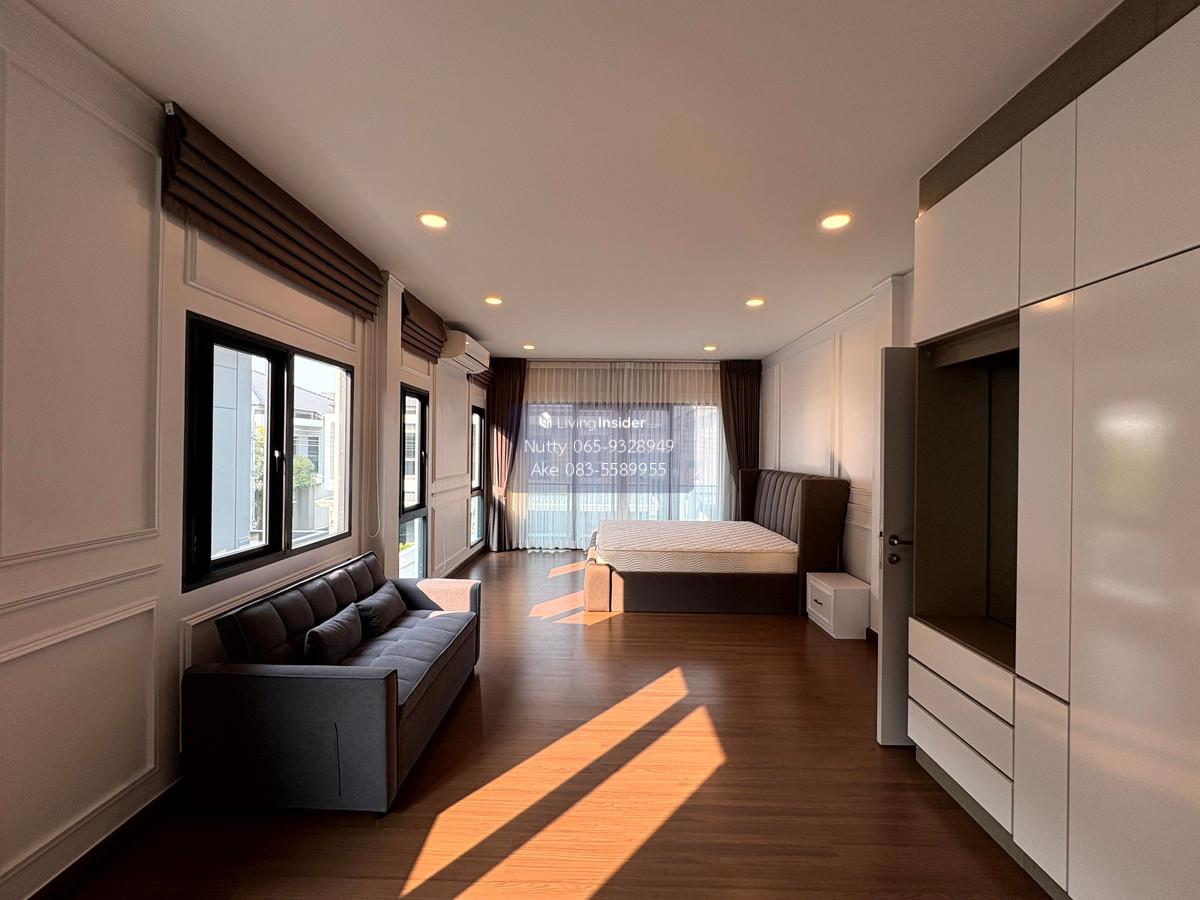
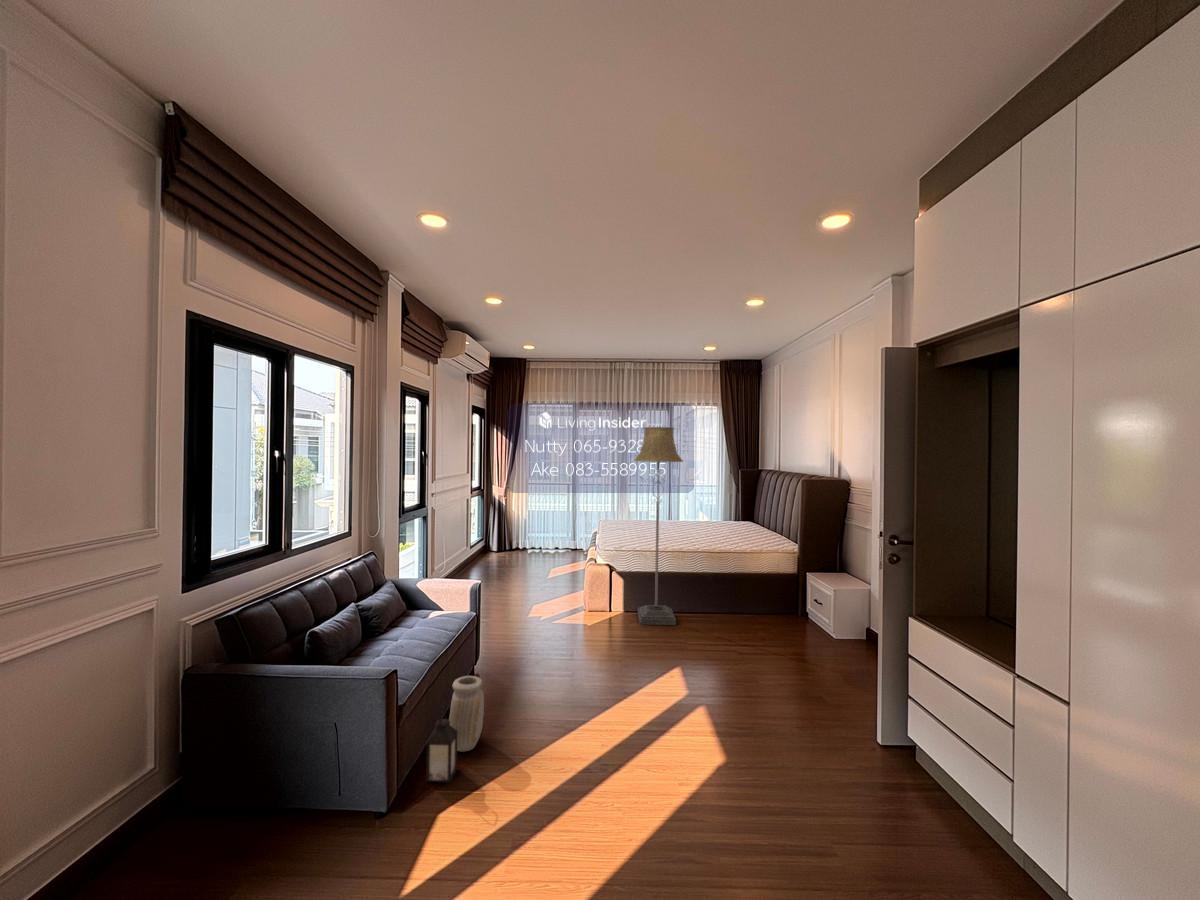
+ floor lamp [633,426,684,626]
+ lantern [425,701,458,784]
+ vase [448,675,485,753]
